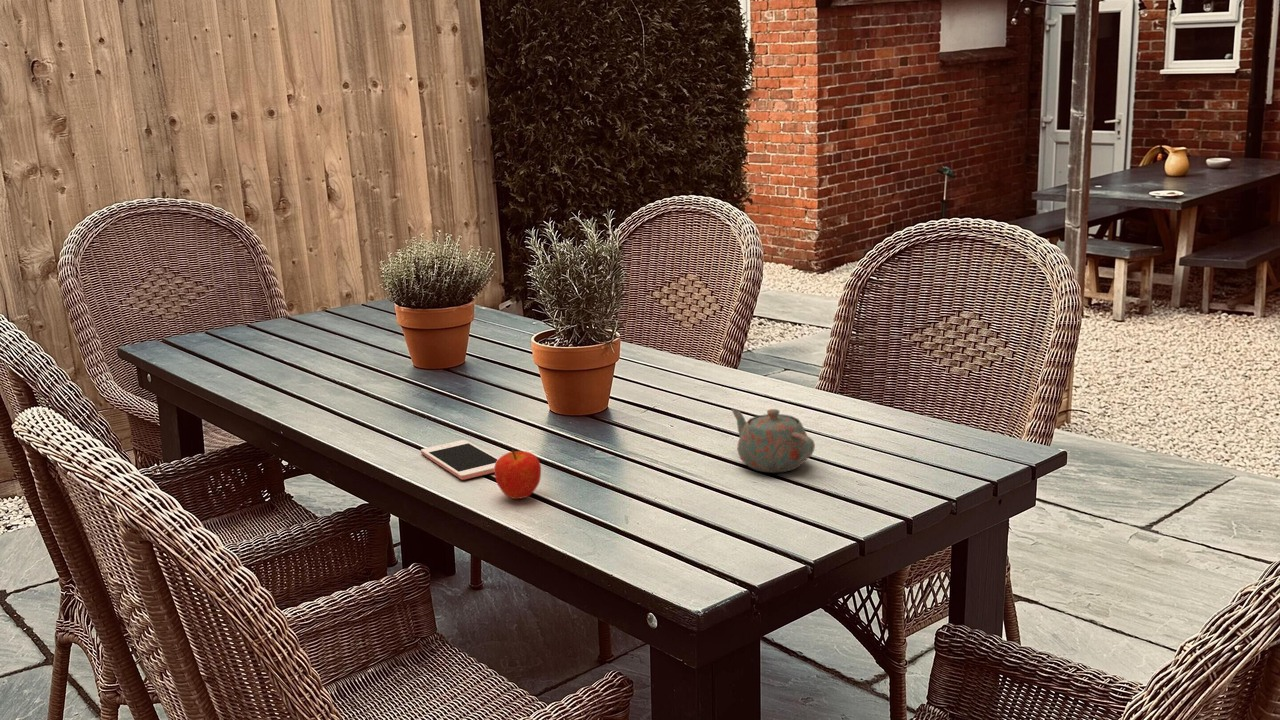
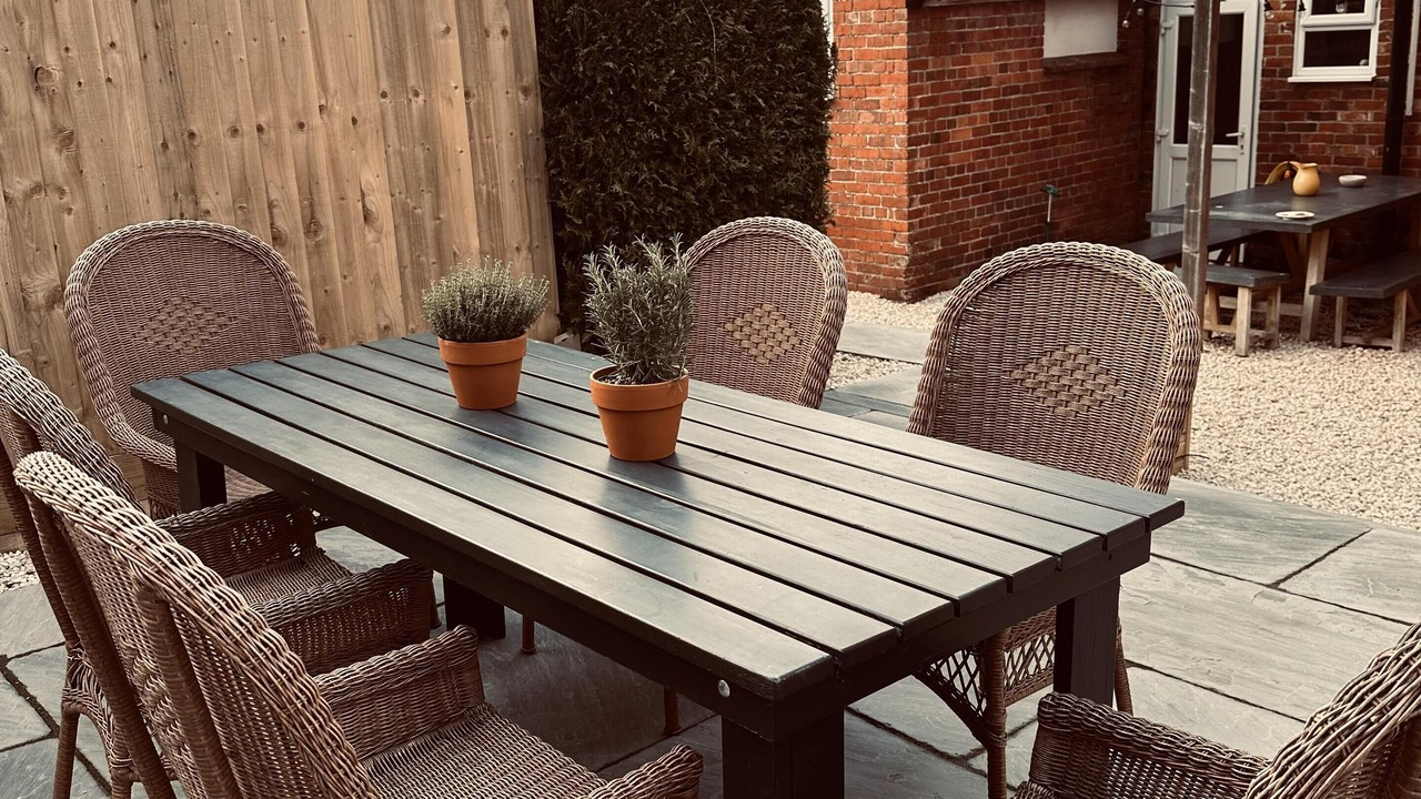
- teapot [730,408,816,474]
- cell phone [420,439,499,481]
- fruit [493,448,542,500]
